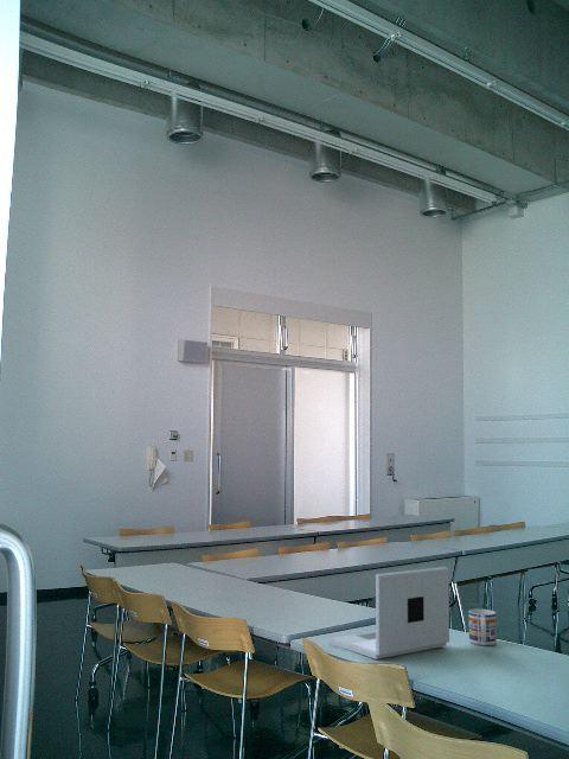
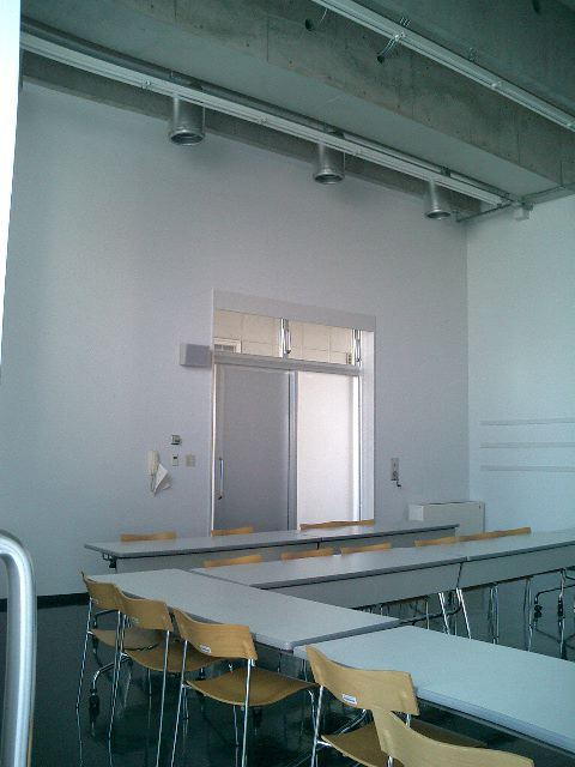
- mug [467,608,498,646]
- laptop [326,566,450,661]
